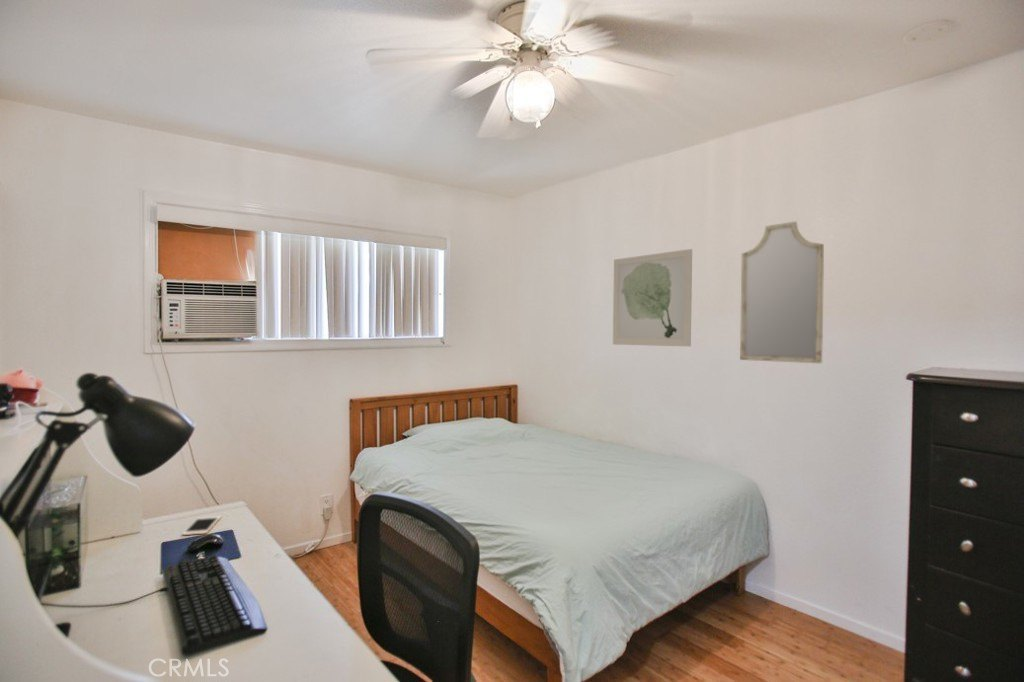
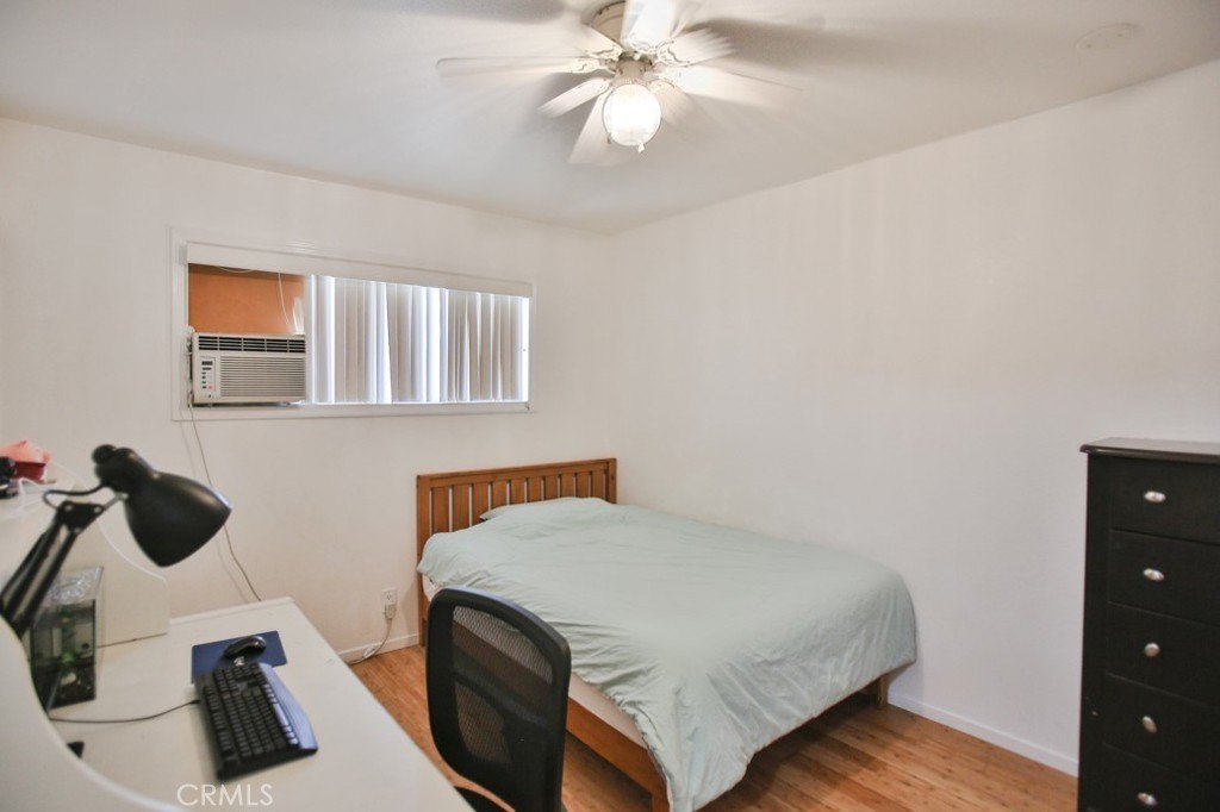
- cell phone [181,515,222,536]
- wall art [612,248,693,347]
- home mirror [739,220,825,364]
